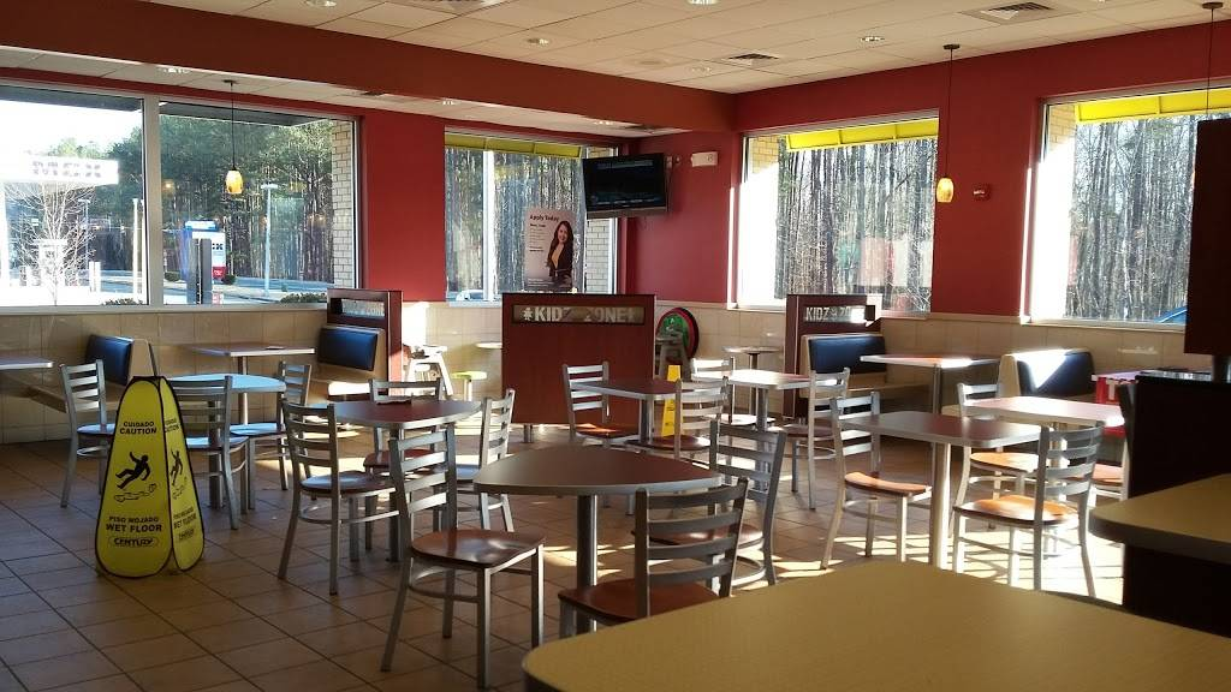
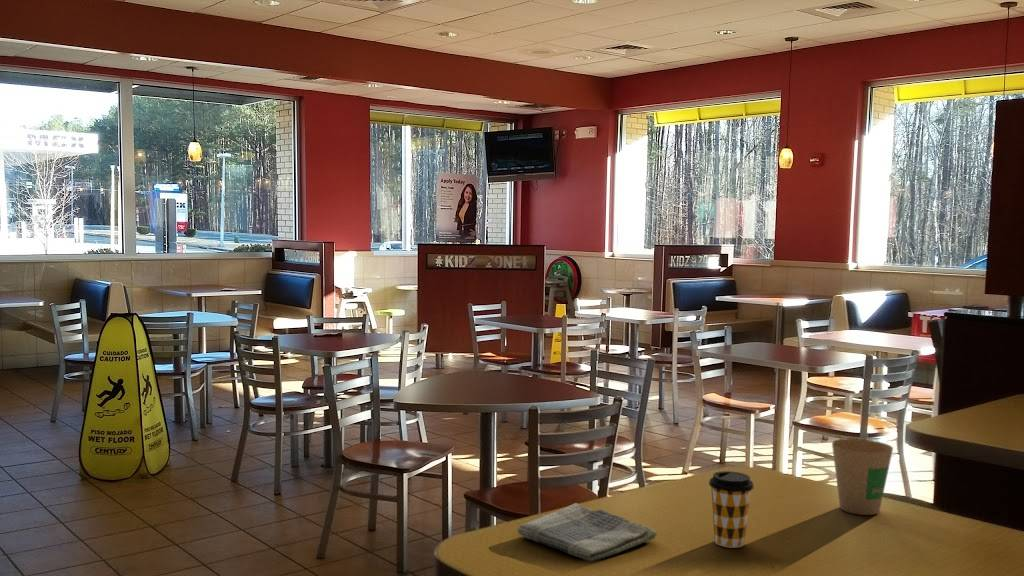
+ dish towel [516,502,658,562]
+ coffee cup [708,470,755,549]
+ paper cup [831,438,894,516]
